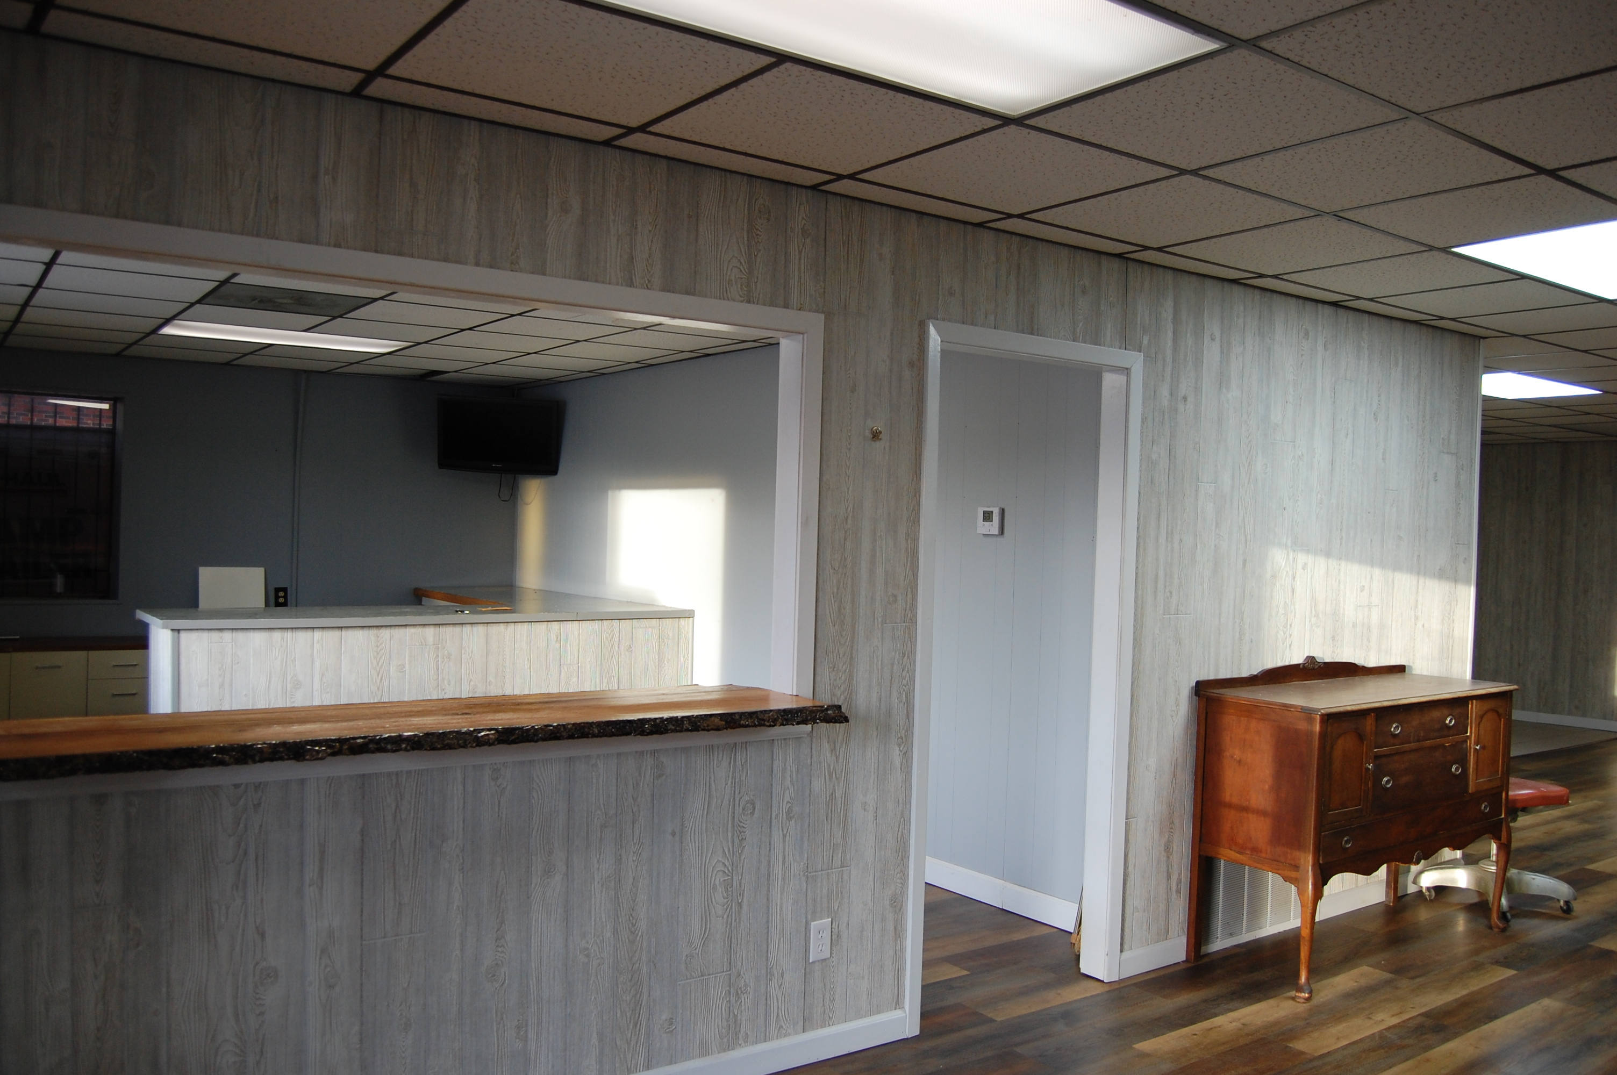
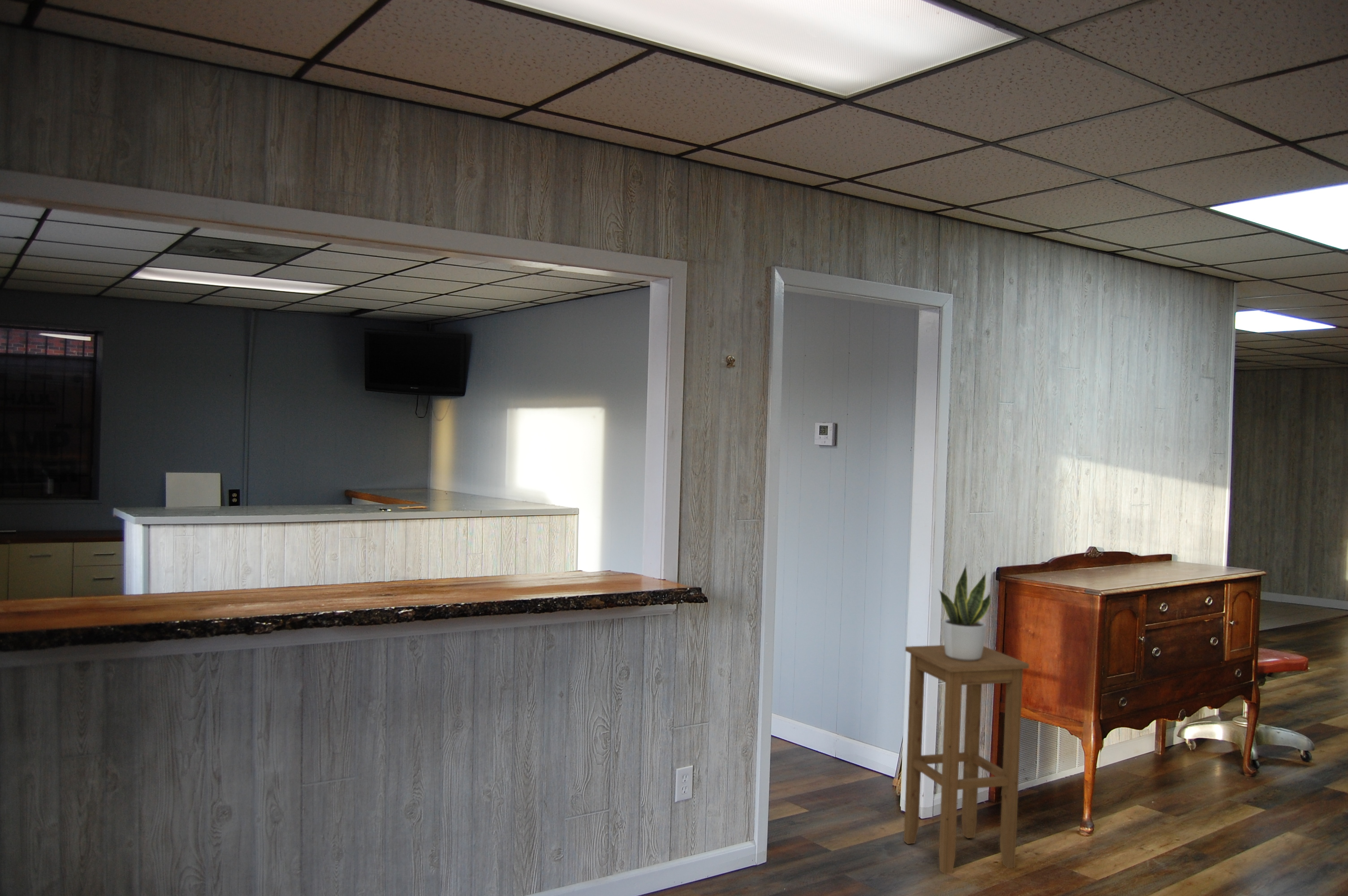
+ stool [903,645,1030,874]
+ potted plant [937,563,991,661]
